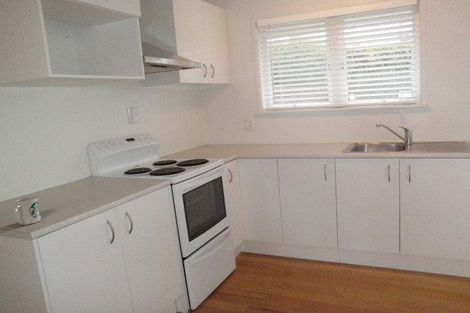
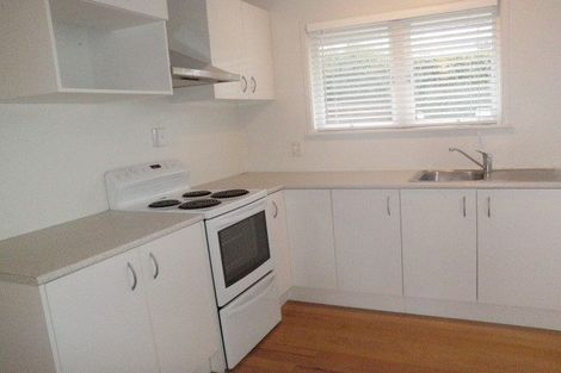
- mug [13,196,42,226]
